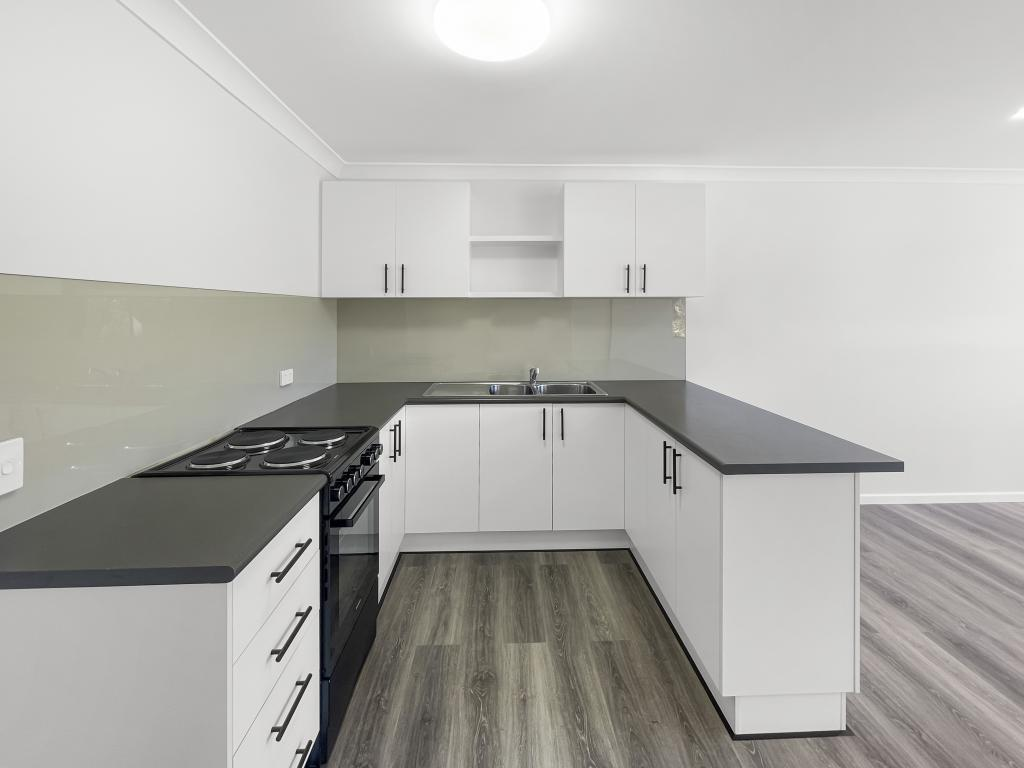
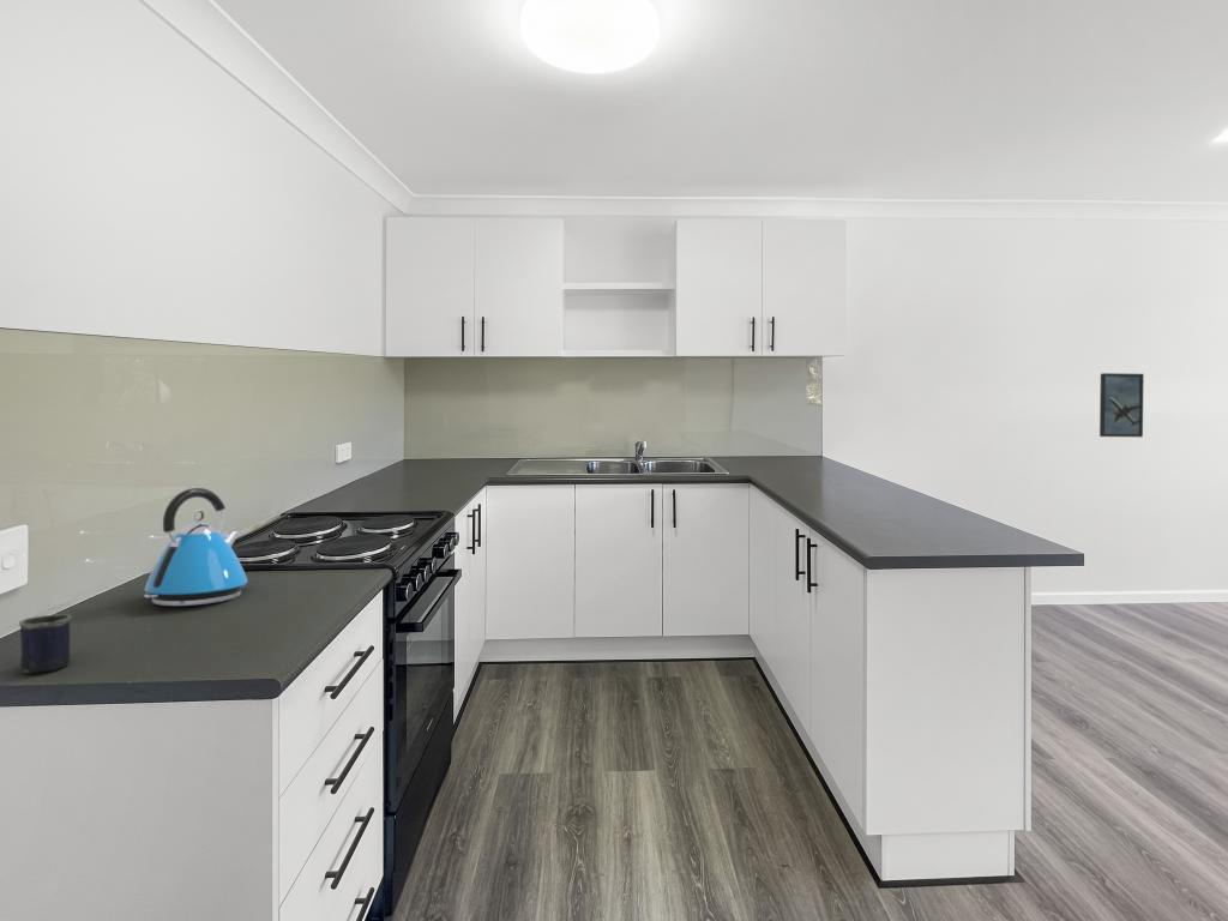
+ mug [18,613,73,674]
+ kettle [143,487,248,607]
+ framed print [1098,372,1145,438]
